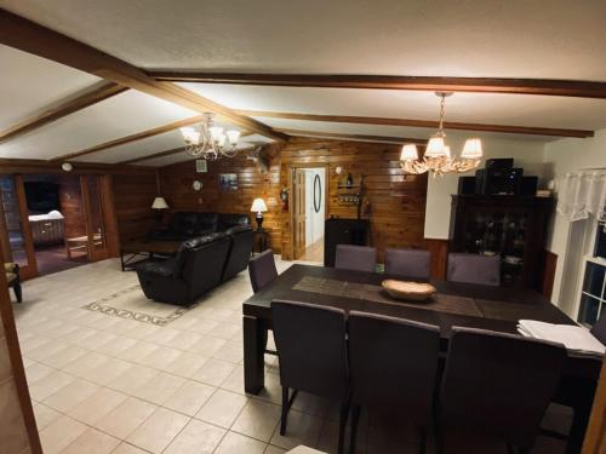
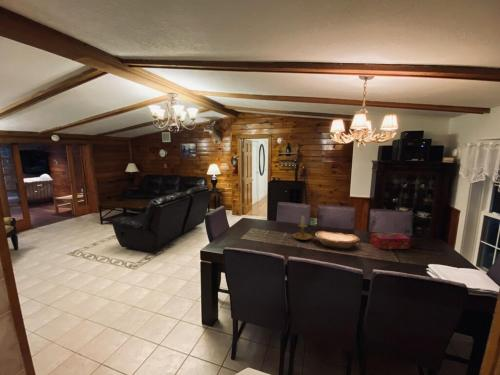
+ tissue box [369,232,412,250]
+ candle holder [292,215,317,241]
